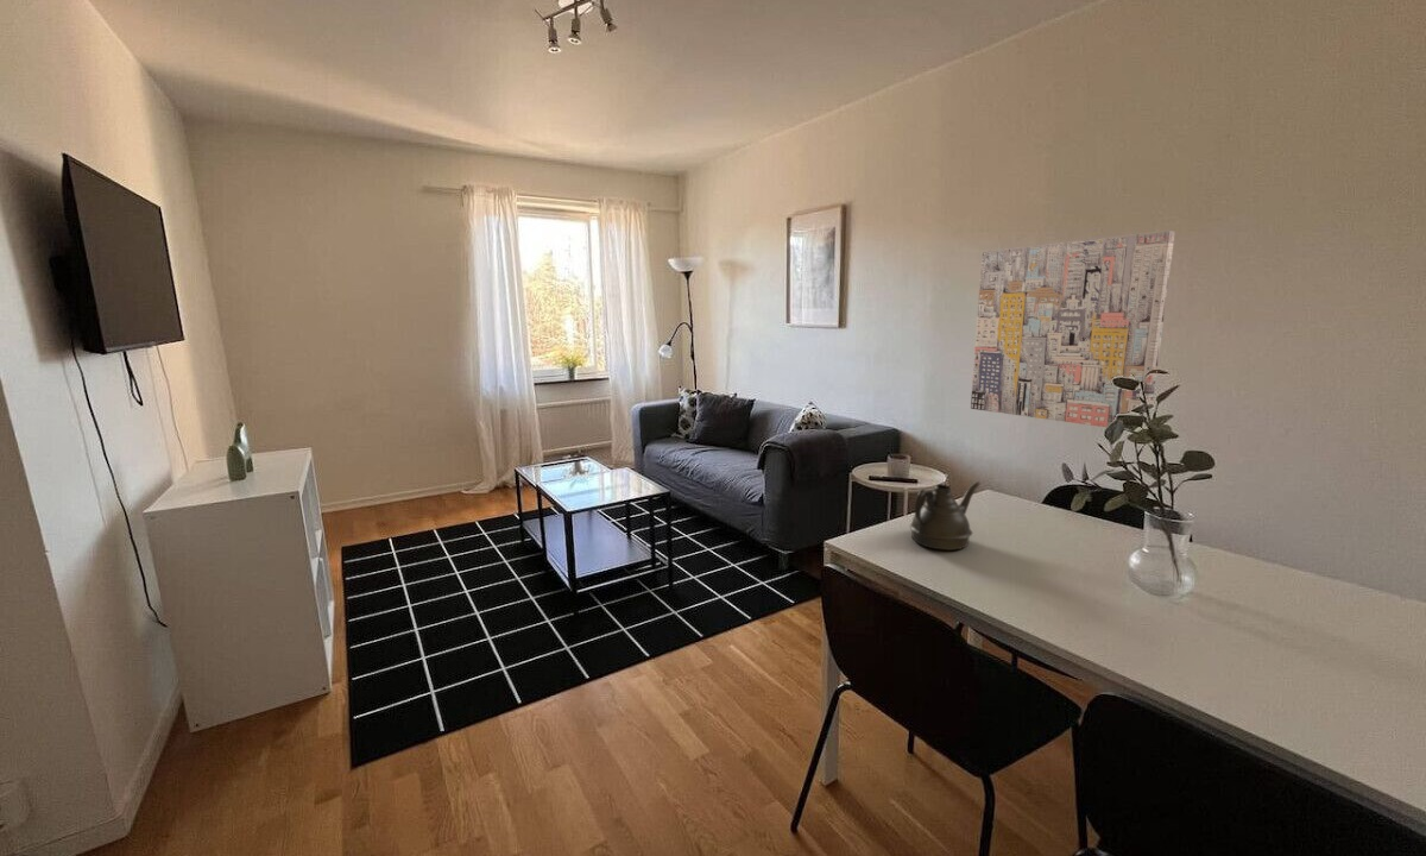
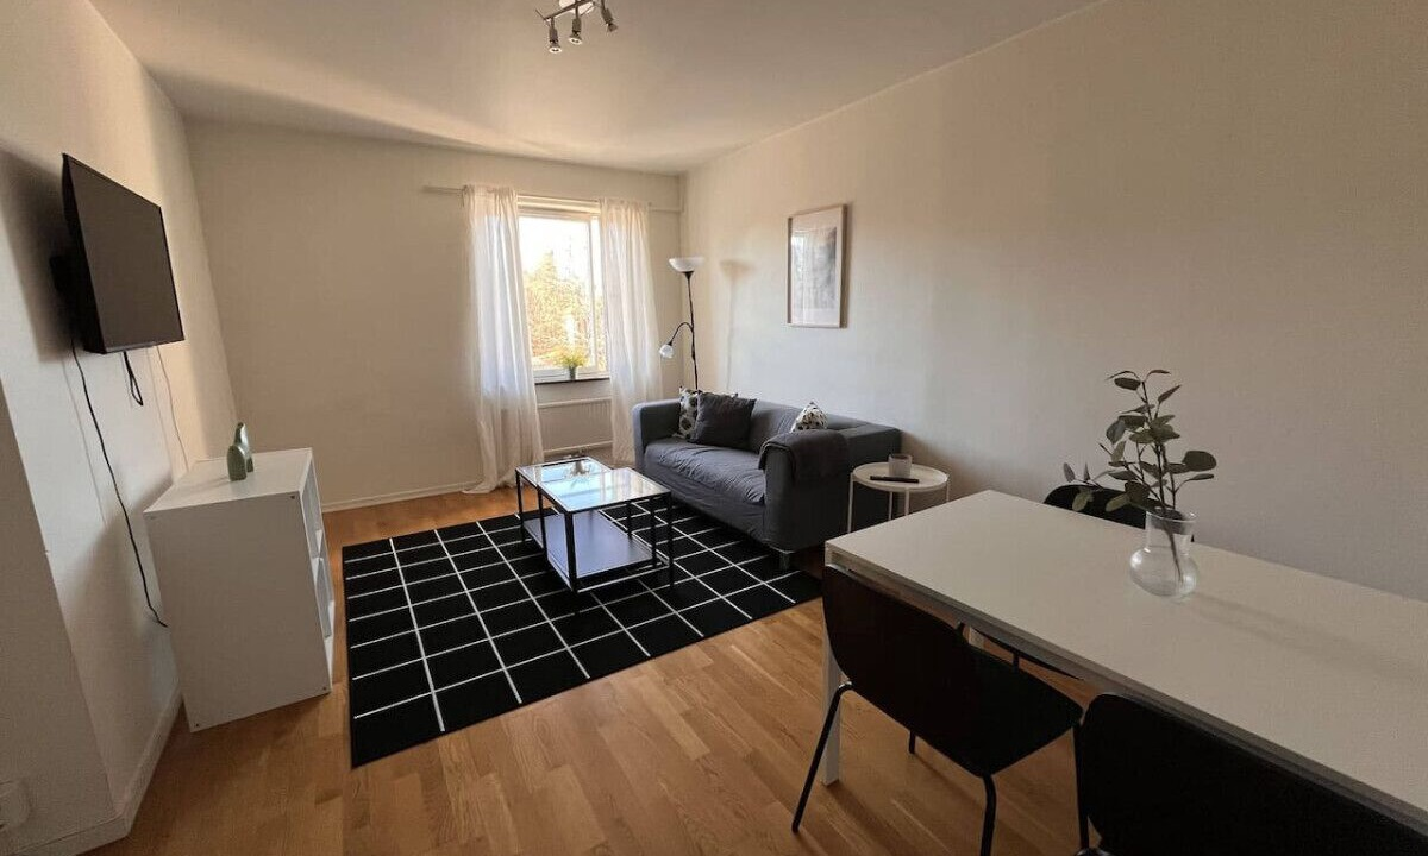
- wall art [970,229,1176,428]
- teapot [908,480,982,552]
